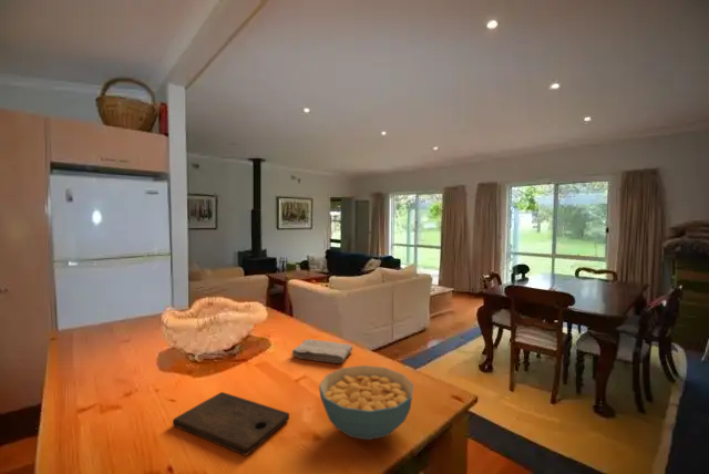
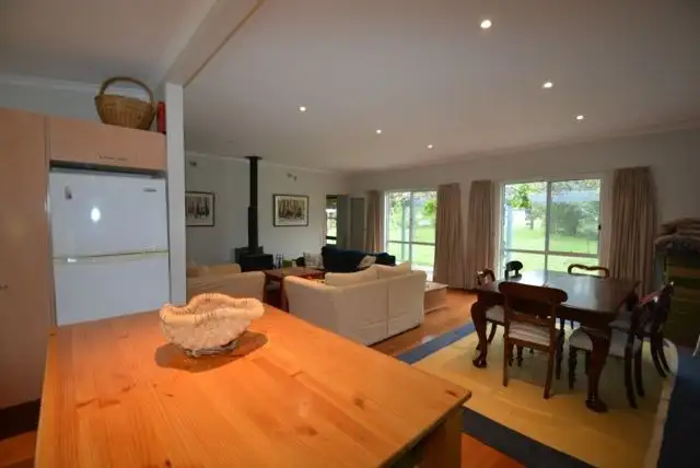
- cutting board [172,391,290,456]
- washcloth [291,338,353,364]
- cereal bowl [318,364,414,441]
